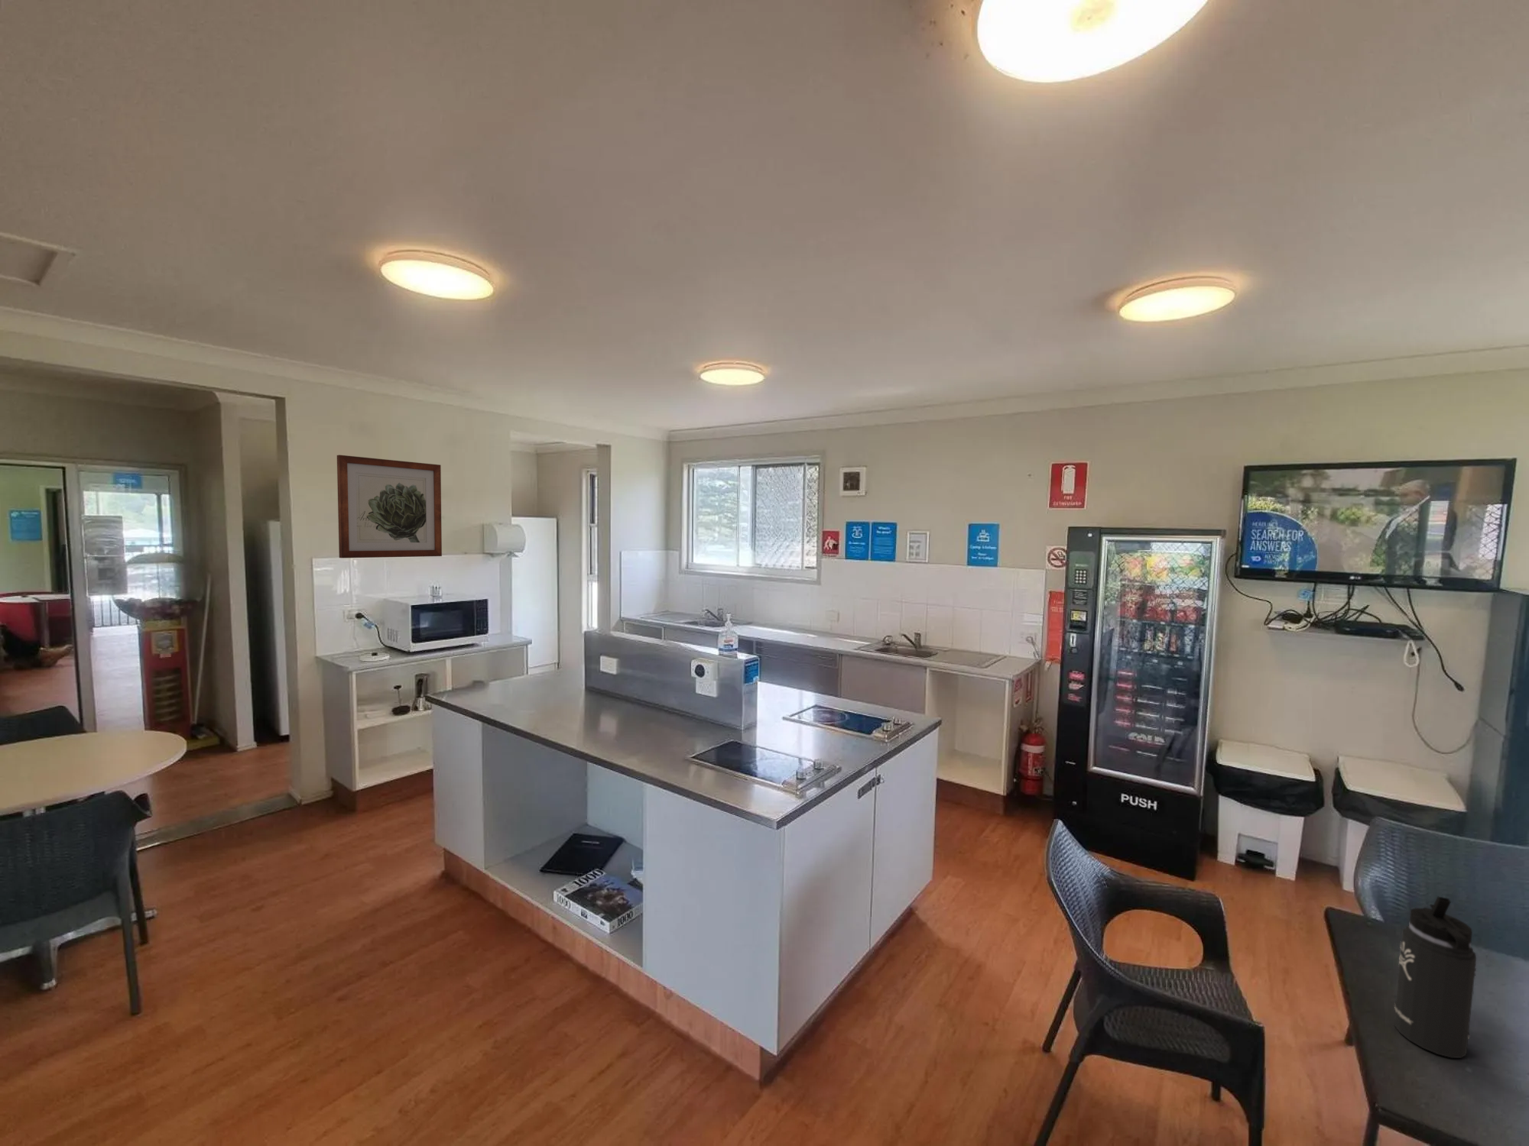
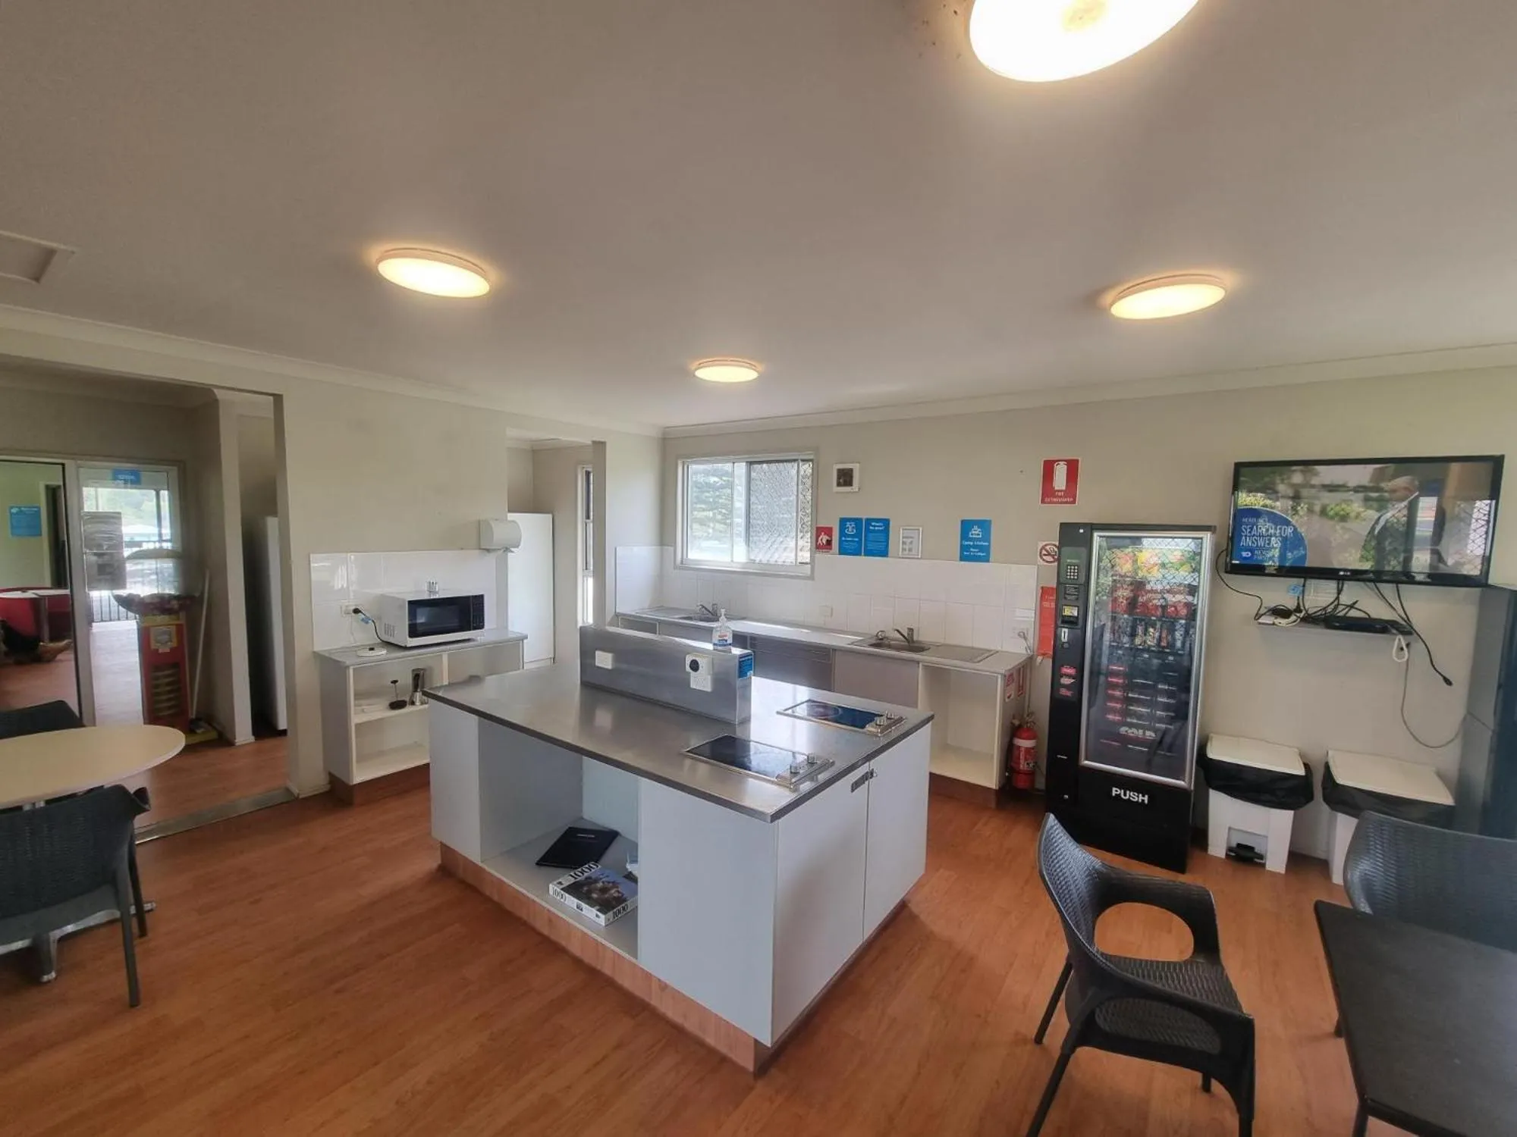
- thermos bottle [1394,896,1477,1059]
- wall art [336,454,443,559]
